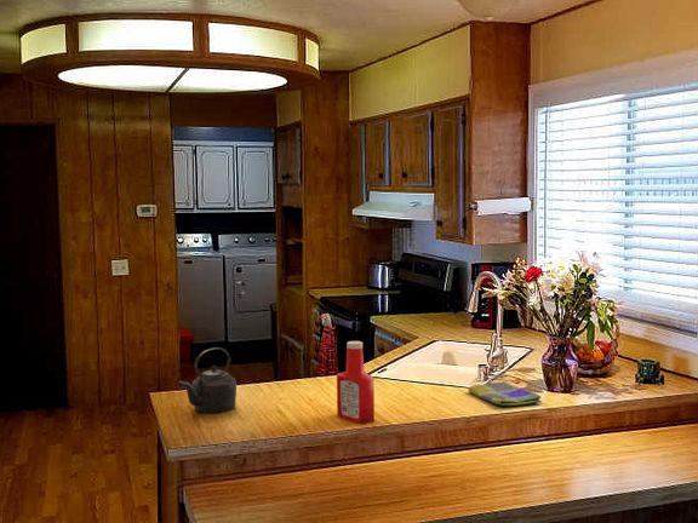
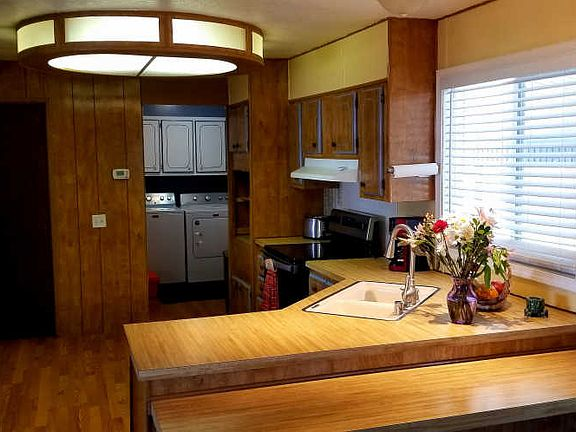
- soap bottle [336,340,376,425]
- kettle [177,346,238,414]
- dish towel [468,380,543,407]
